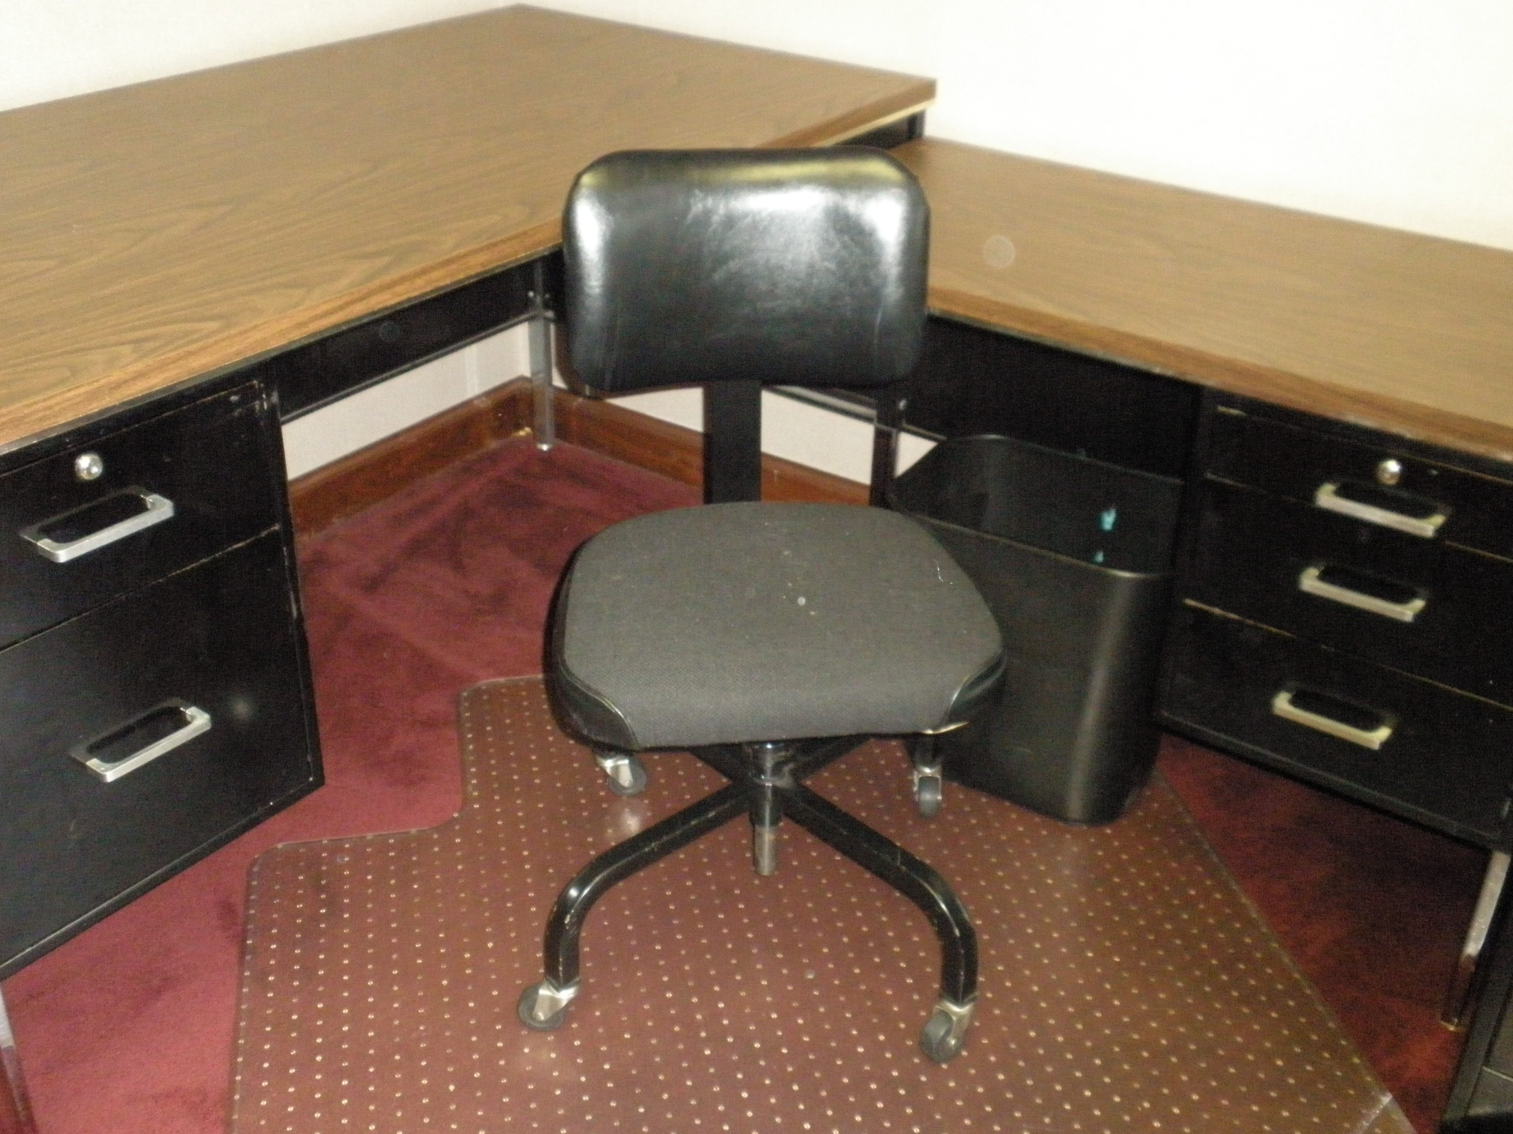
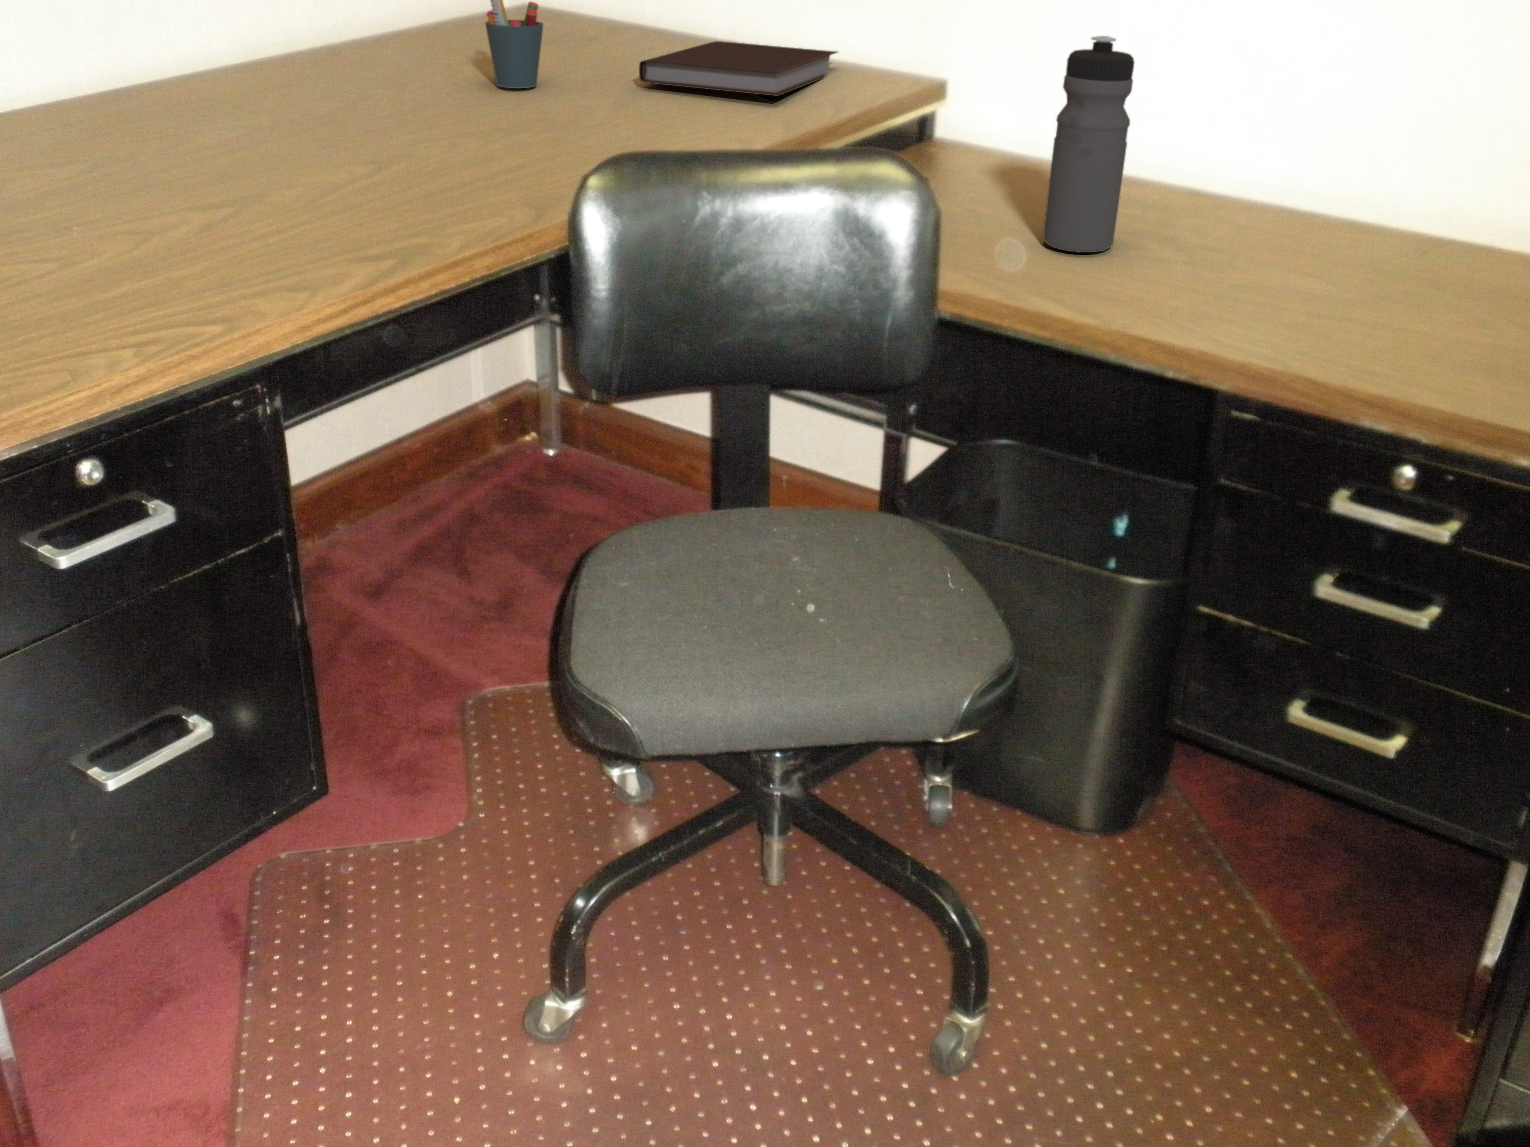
+ pen holder [484,0,545,89]
+ notebook [639,41,838,96]
+ water bottle [1042,35,1135,253]
